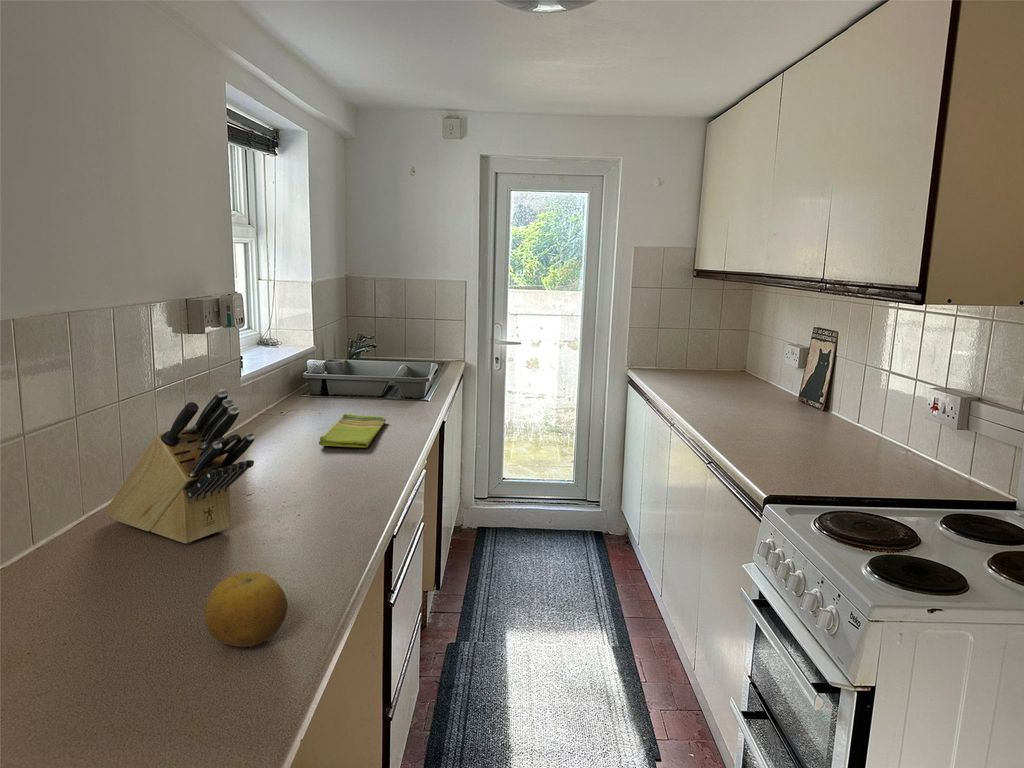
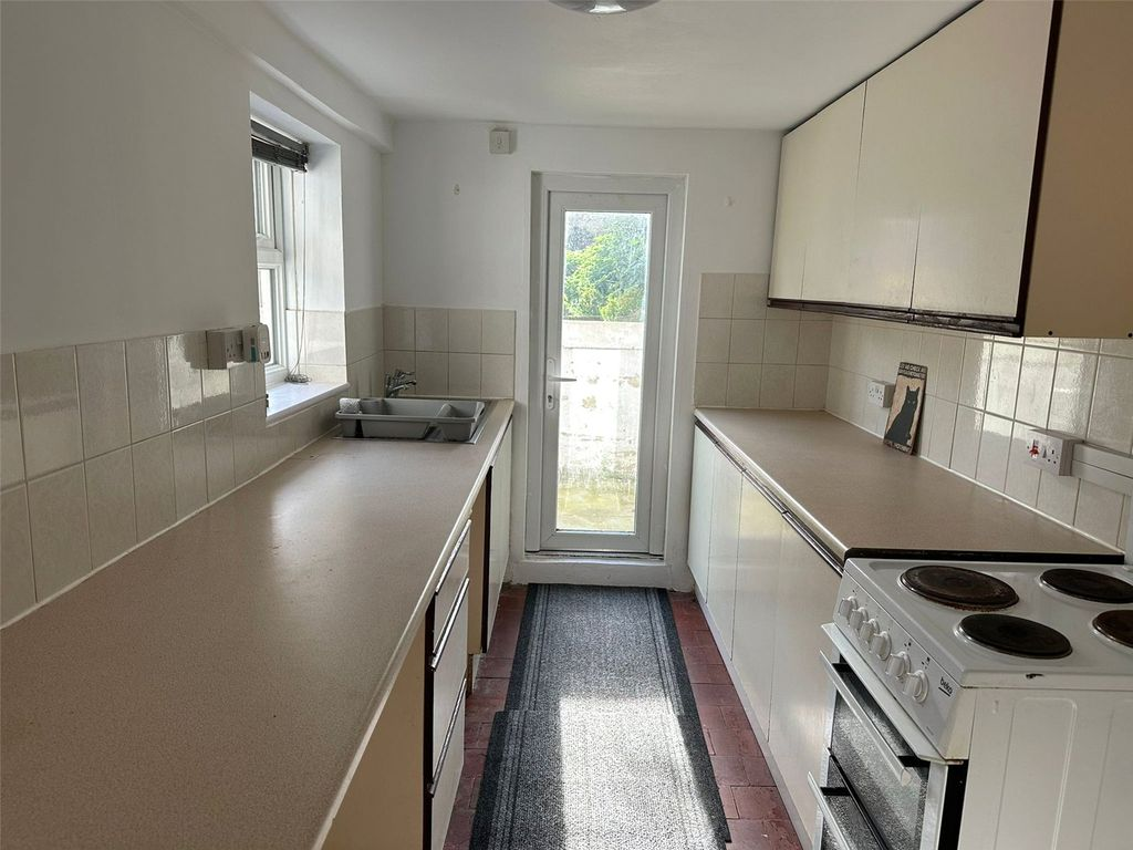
- dish towel [318,413,387,449]
- fruit [203,571,288,648]
- knife block [106,388,256,544]
